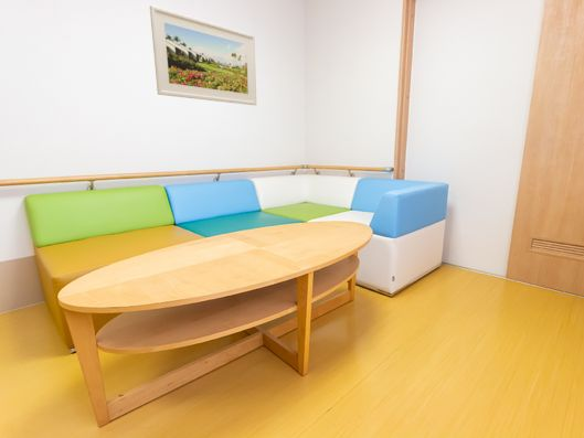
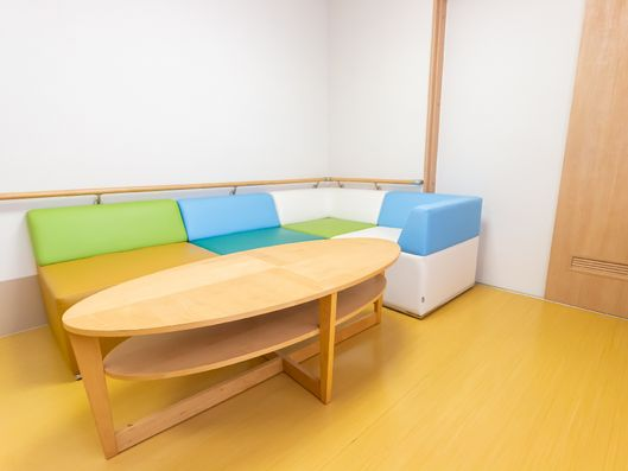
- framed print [149,4,257,106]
